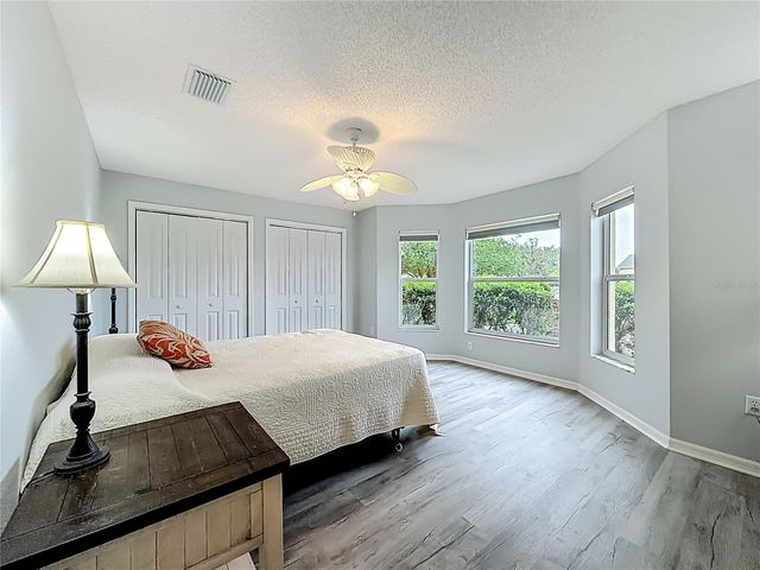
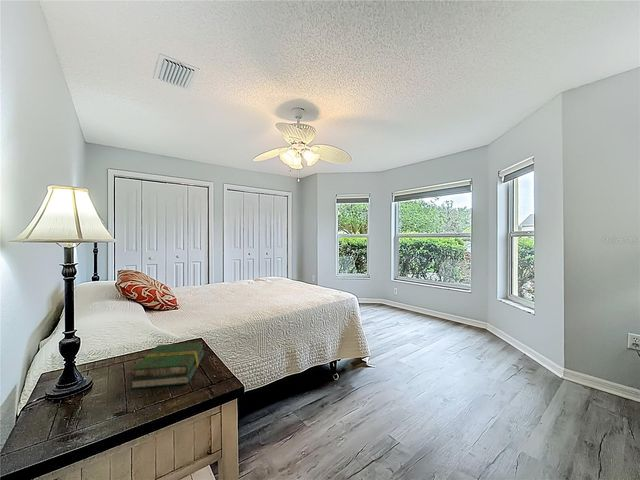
+ book [129,342,205,390]
